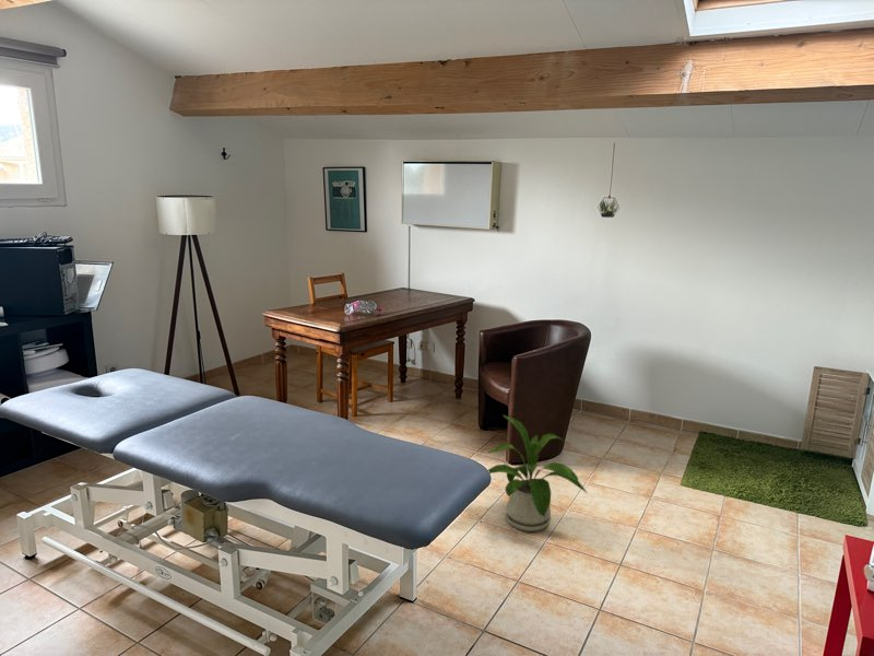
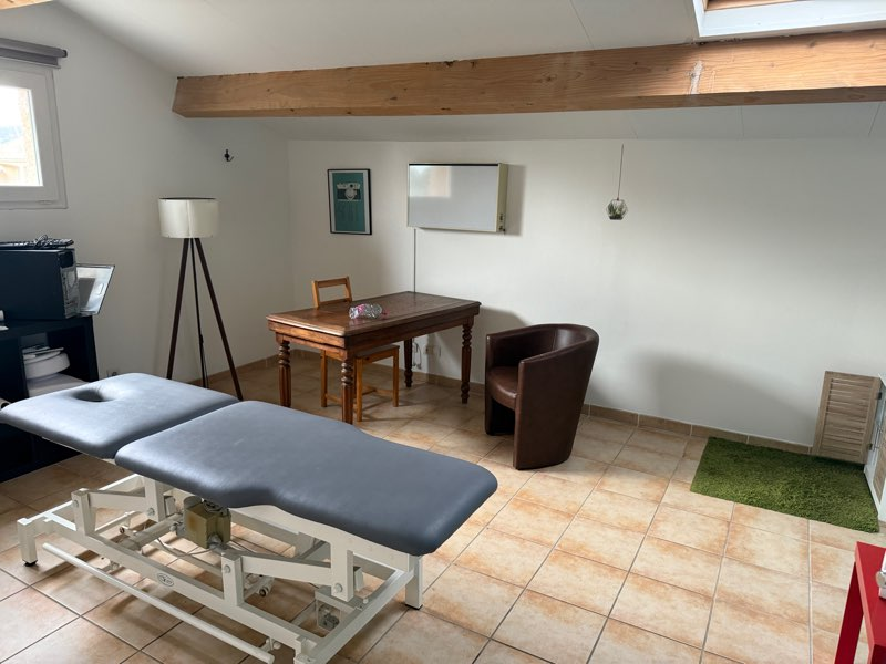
- house plant [486,414,589,532]
